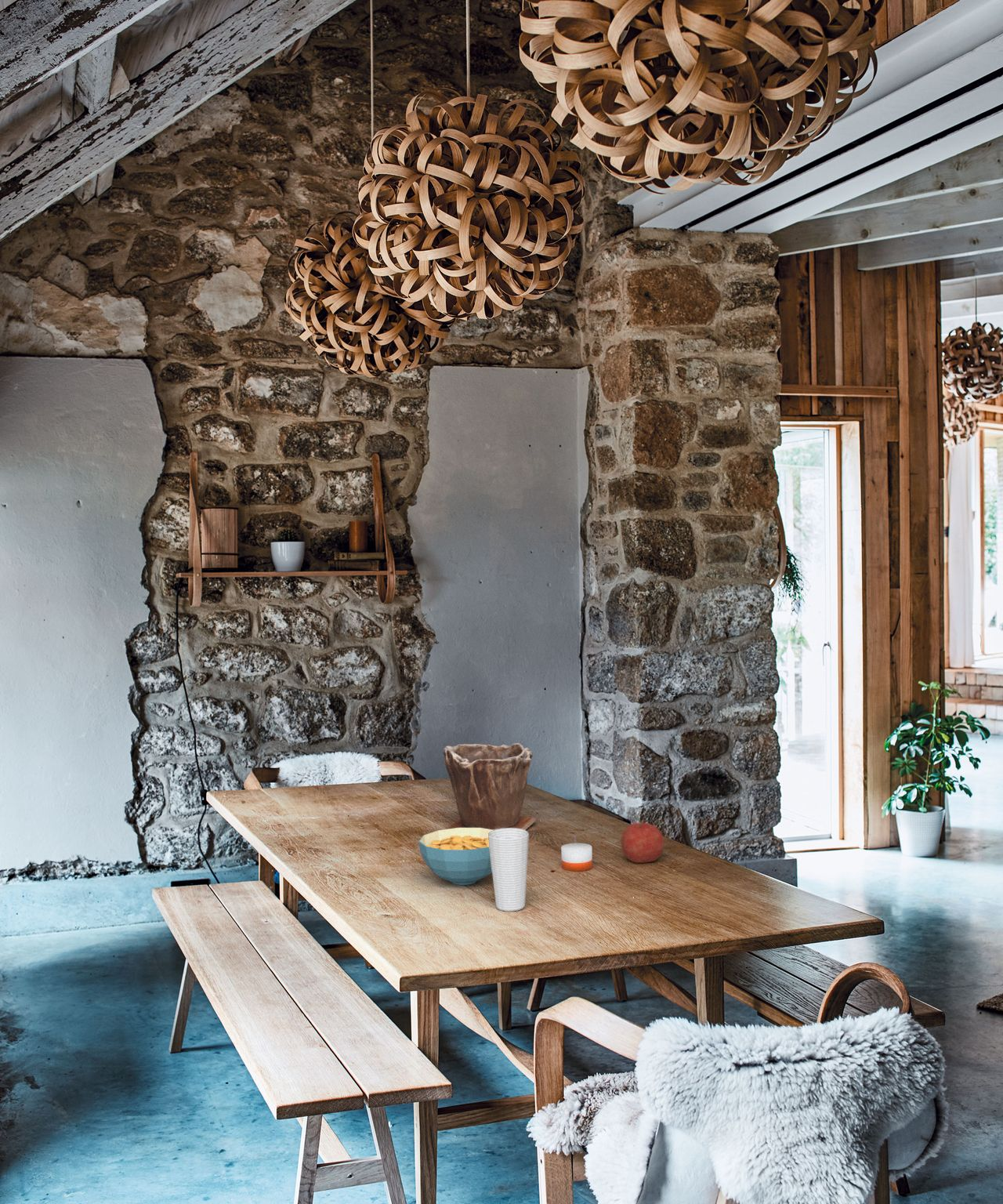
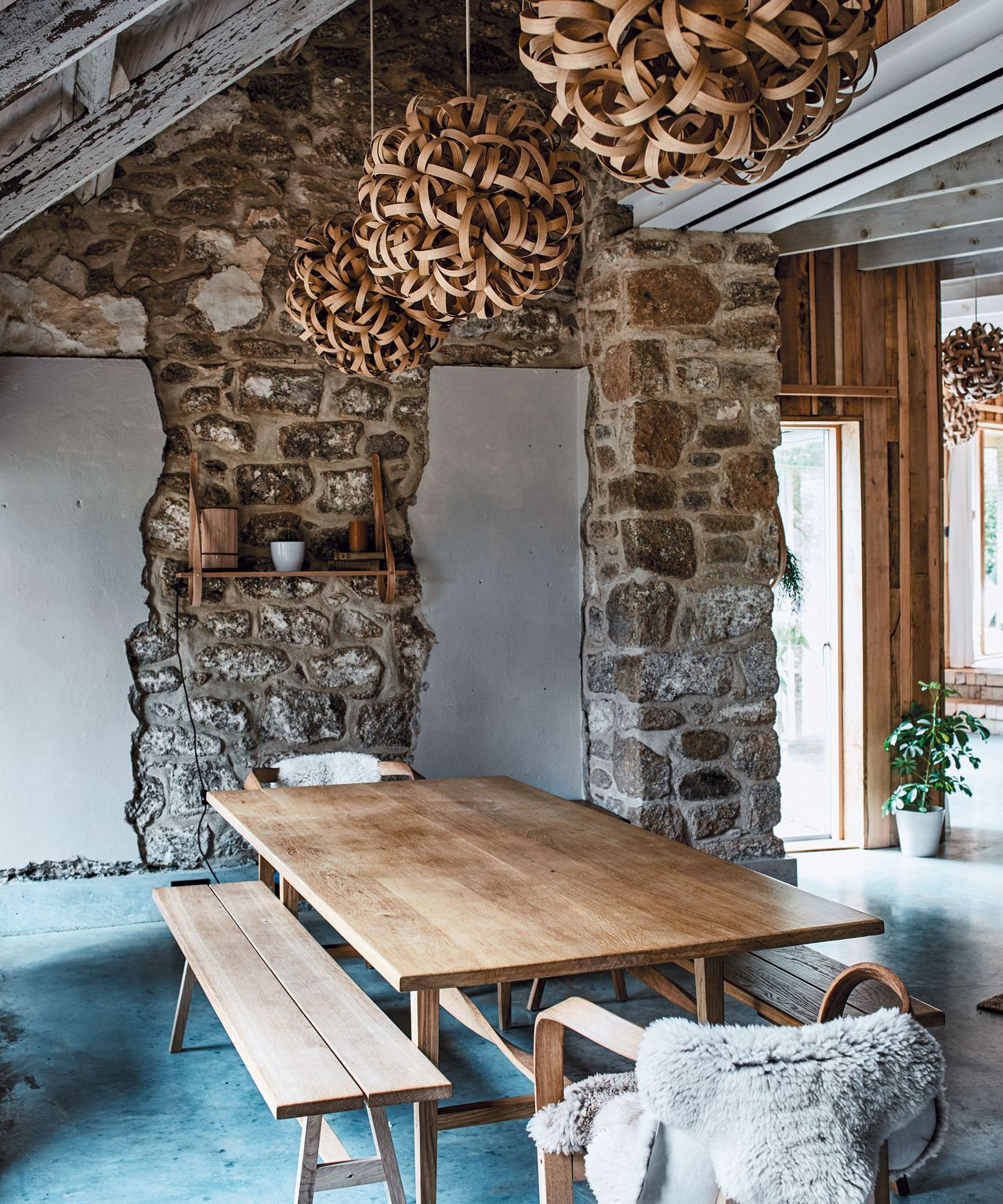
- cereal bowl [418,828,493,886]
- plant pot [443,742,537,830]
- cup [488,829,530,912]
- fruit [620,818,665,864]
- candle [560,837,593,872]
